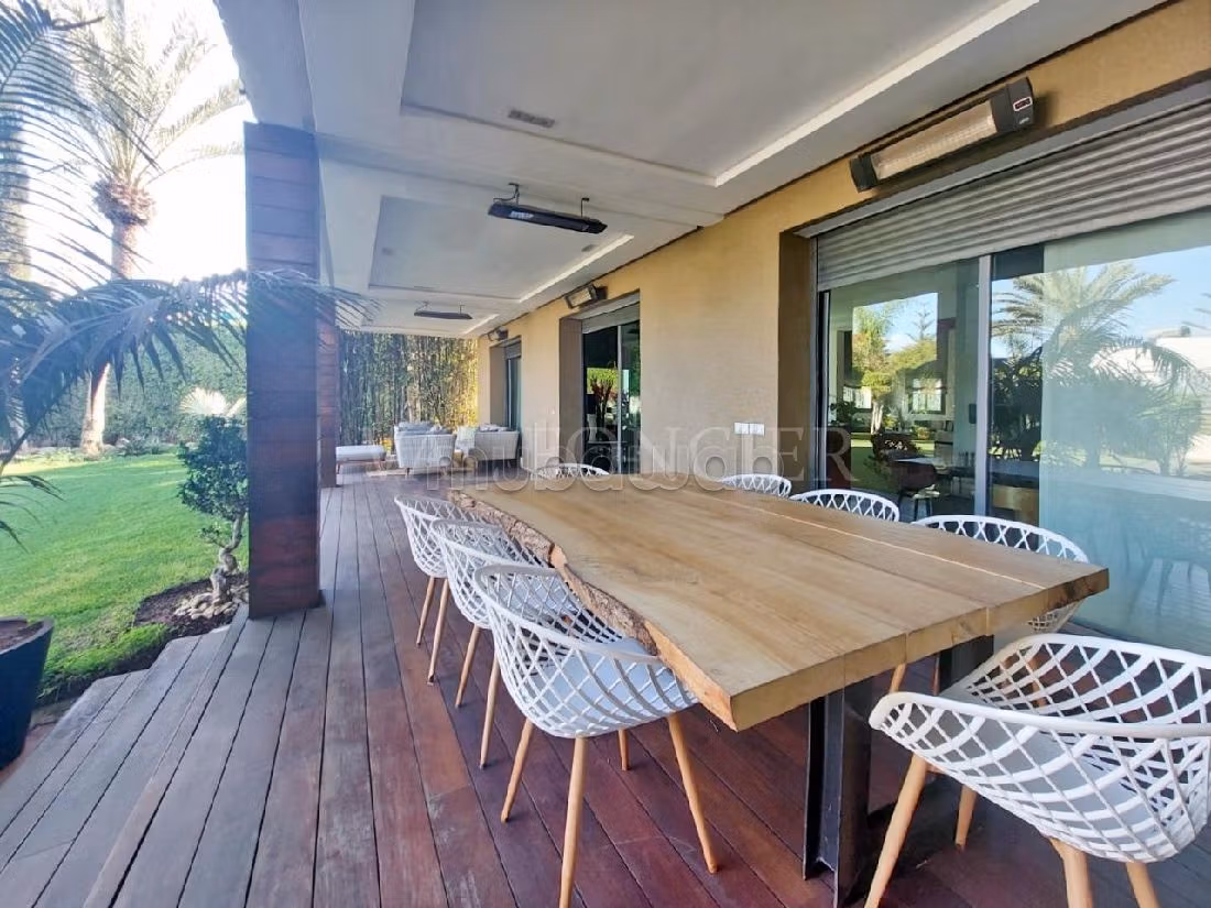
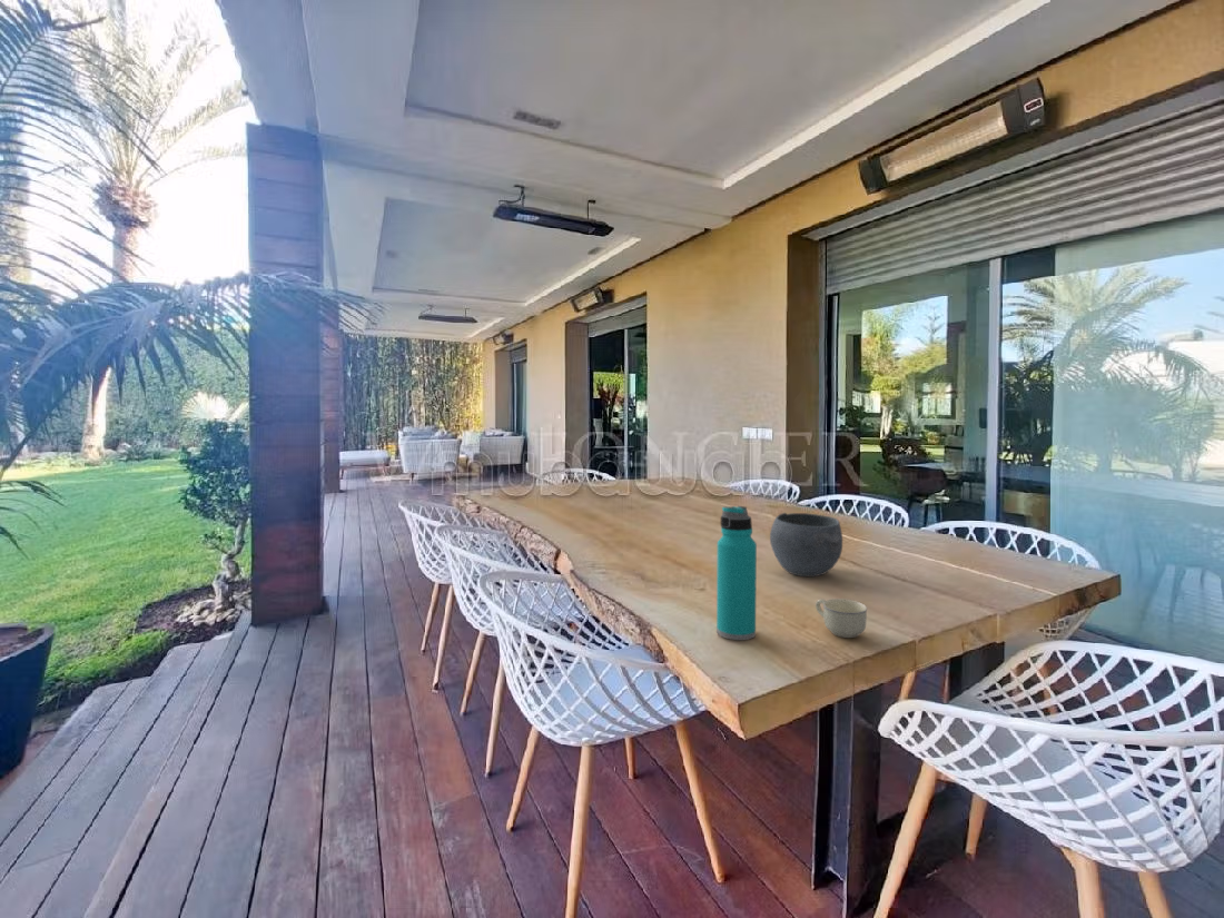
+ bowl [769,512,843,578]
+ water bottle [715,505,758,641]
+ cup [815,598,868,639]
